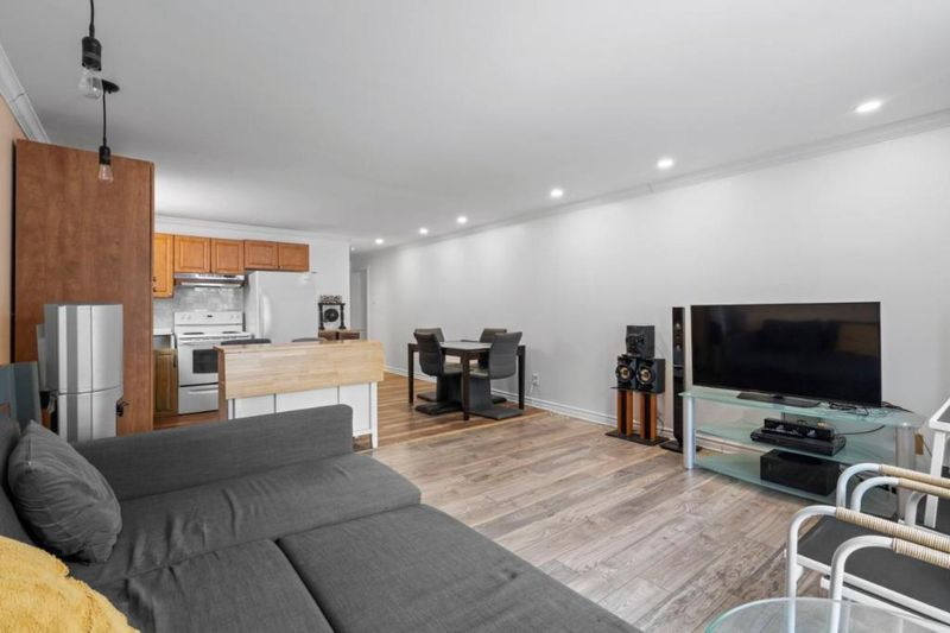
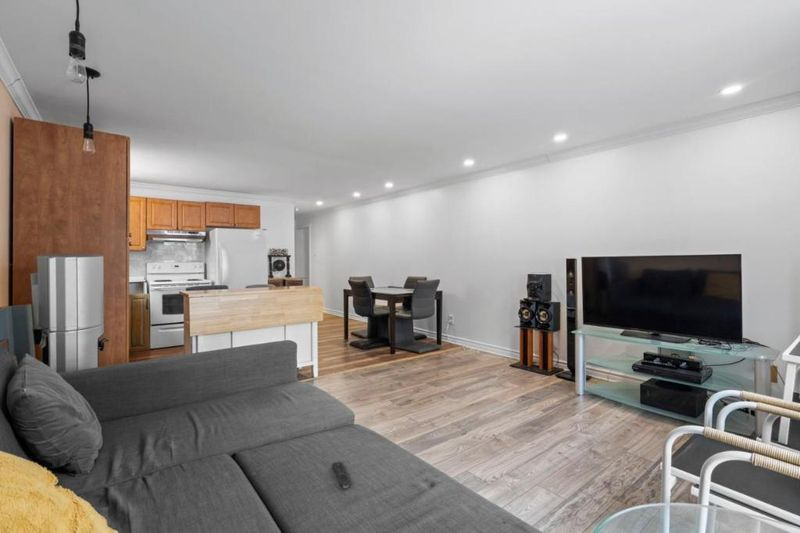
+ remote control [331,460,352,490]
